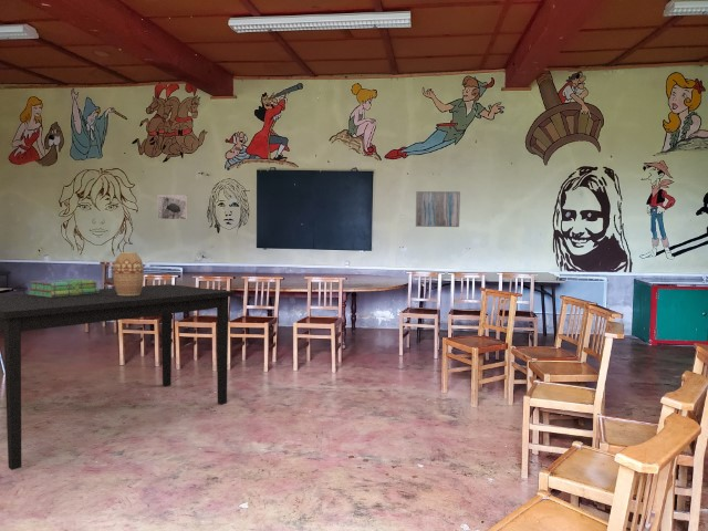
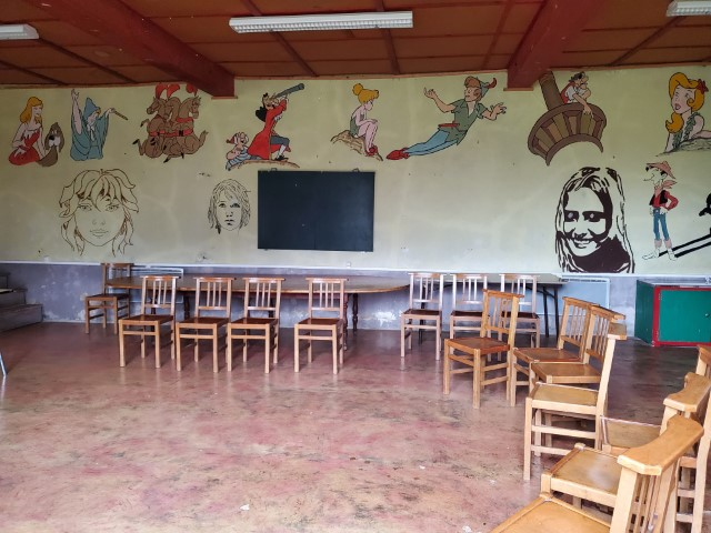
- stack of books [27,278,100,298]
- wall art [415,190,461,228]
- vase [112,251,145,295]
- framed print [157,194,188,220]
- dining table [0,283,236,471]
